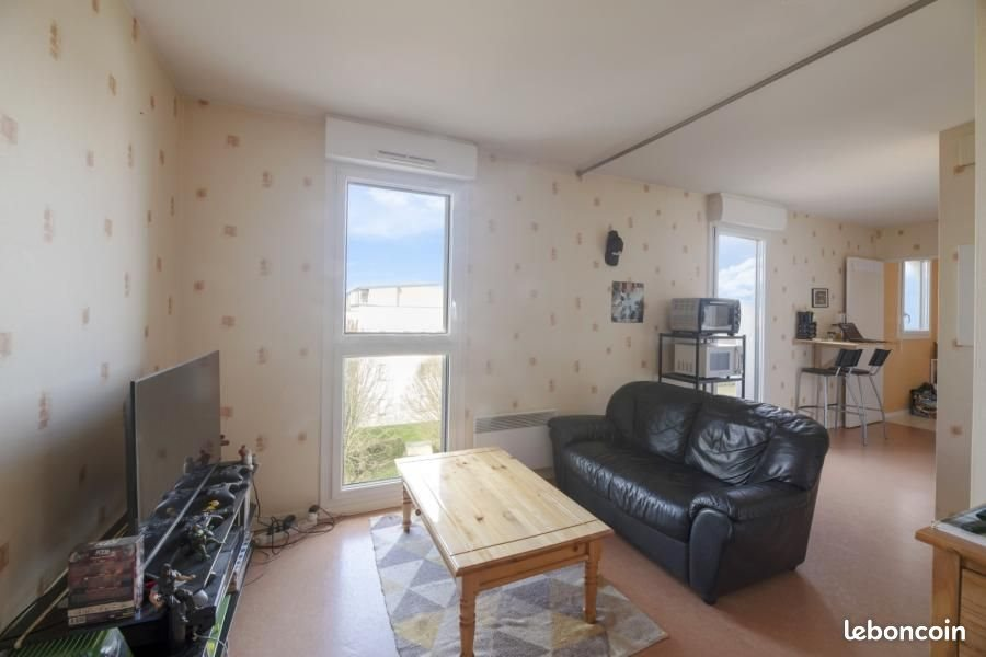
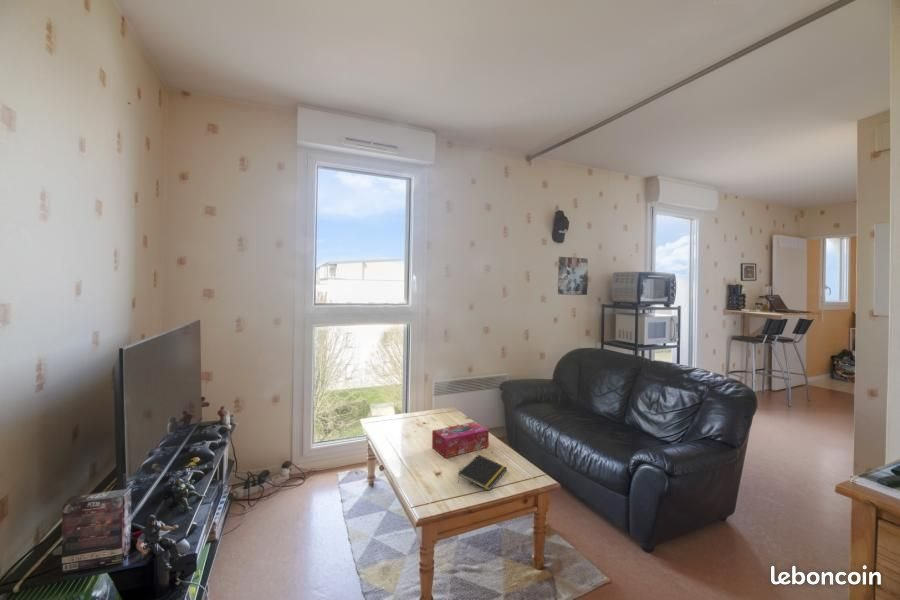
+ notepad [457,454,508,492]
+ tissue box [431,421,490,459]
